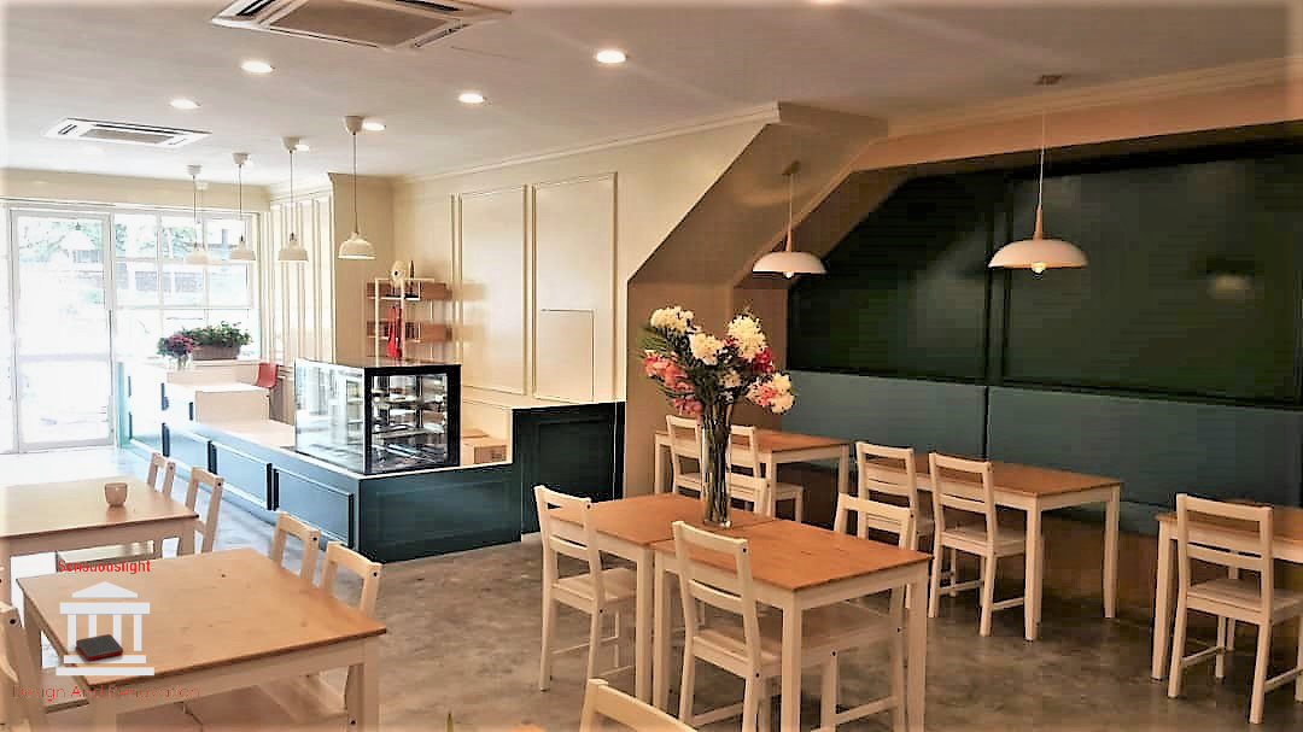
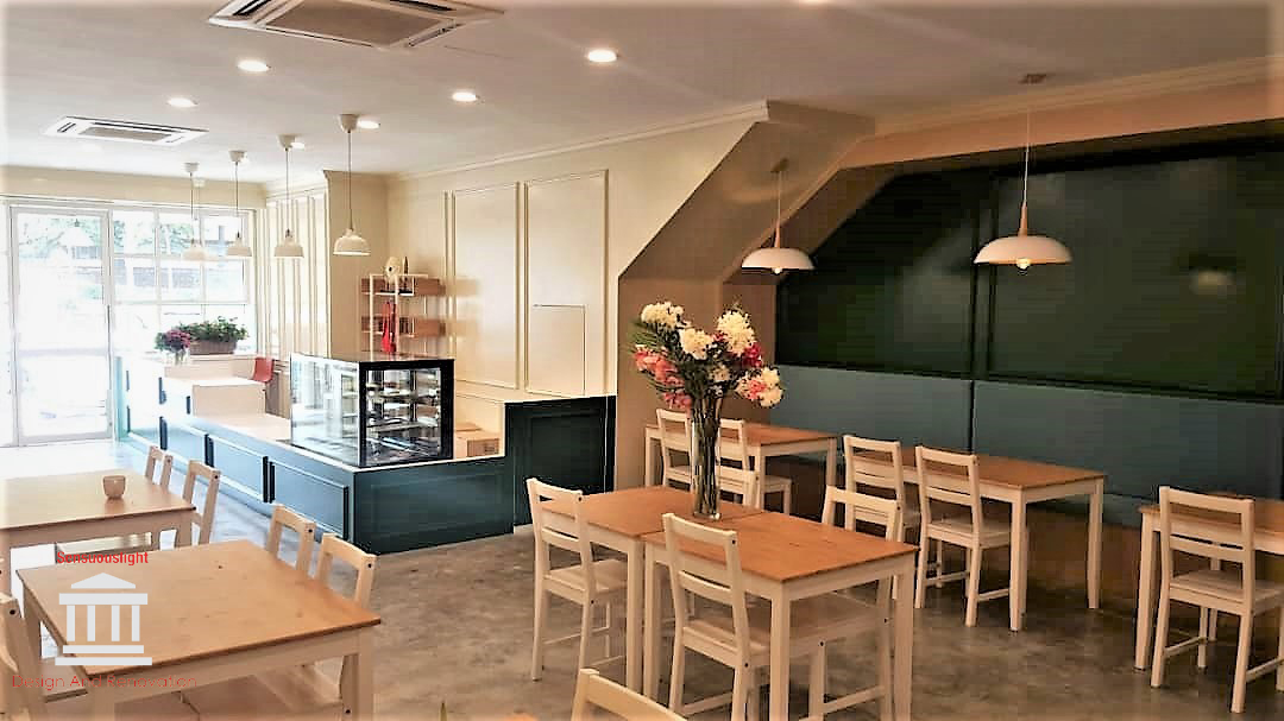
- cell phone [75,633,124,661]
